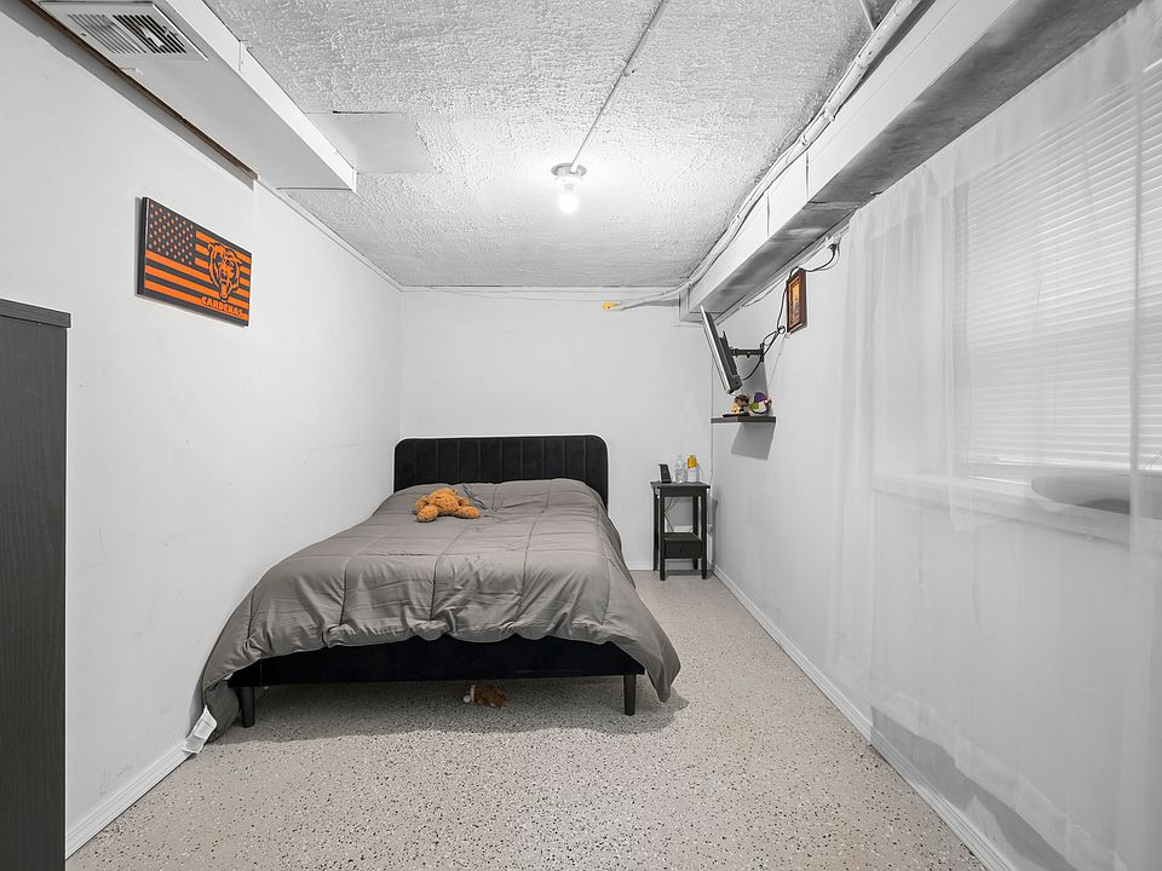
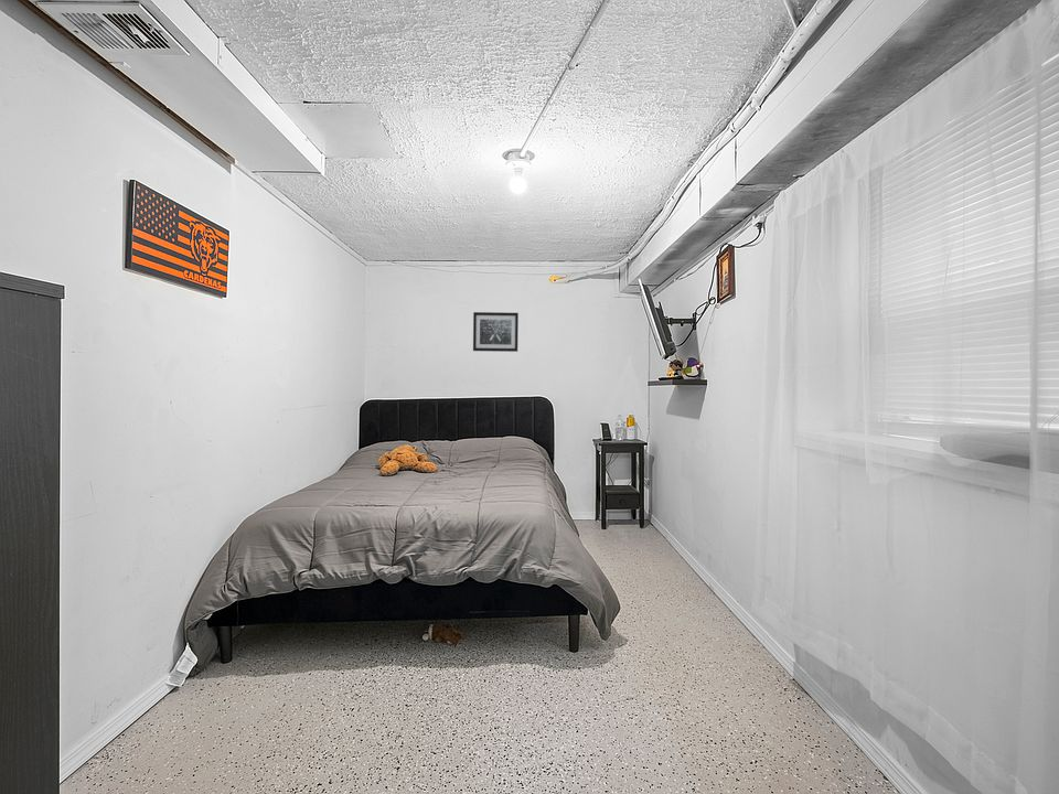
+ wall art [472,311,520,353]
